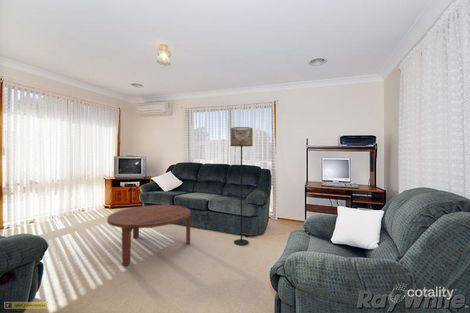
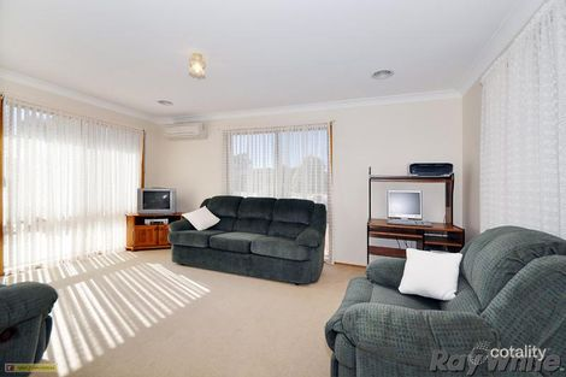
- floor lamp [229,126,254,246]
- coffee table [106,204,192,267]
